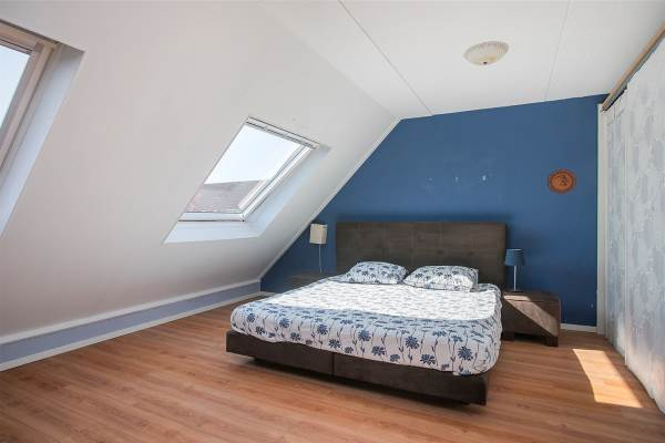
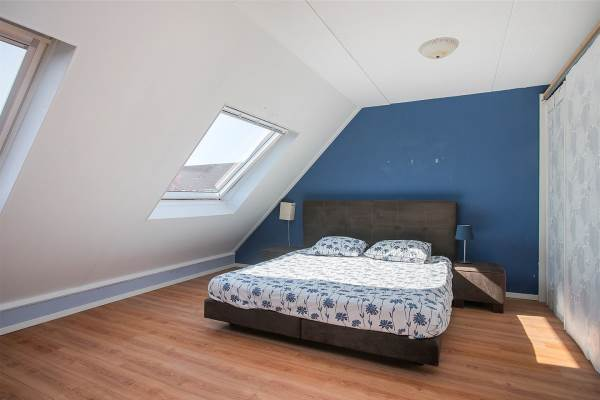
- decorative plate [546,168,577,195]
